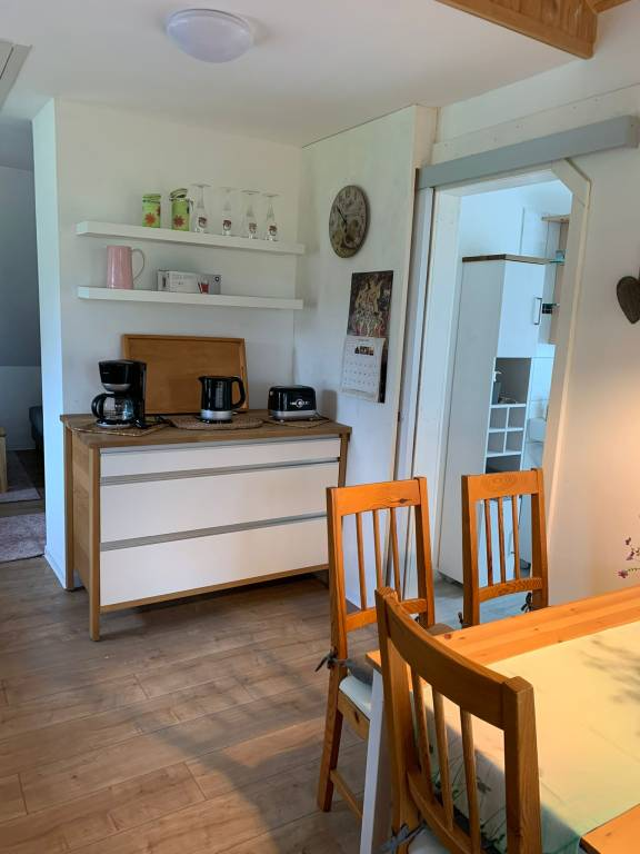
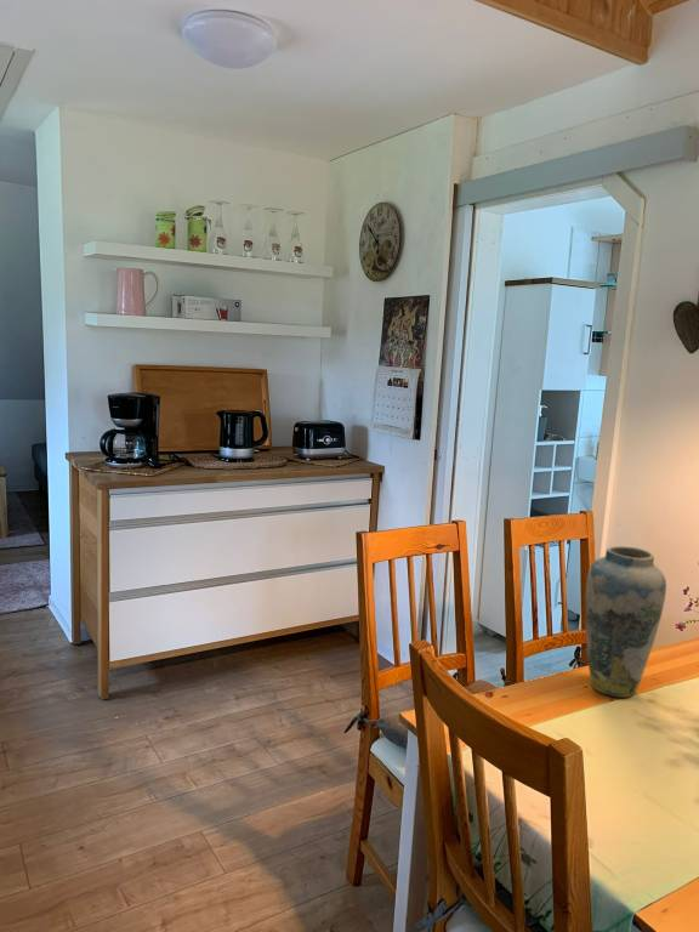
+ vase [585,545,667,698]
